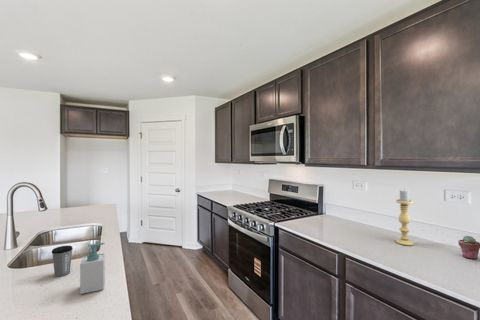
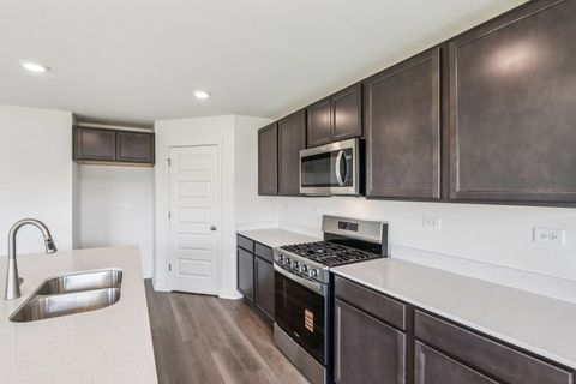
- candle holder [395,188,415,247]
- coffee cup [51,245,74,277]
- potted succulent [457,235,480,260]
- soap bottle [79,242,106,295]
